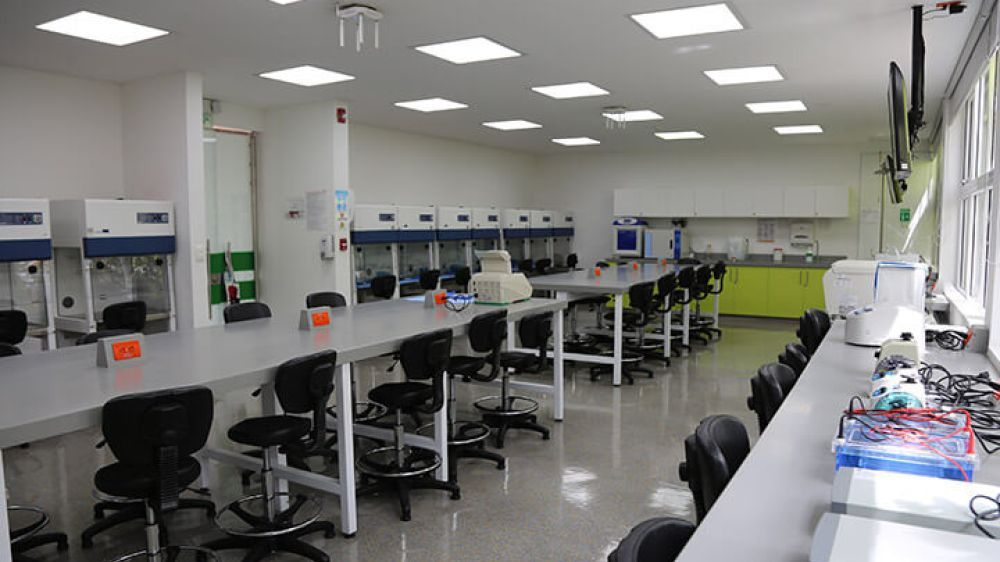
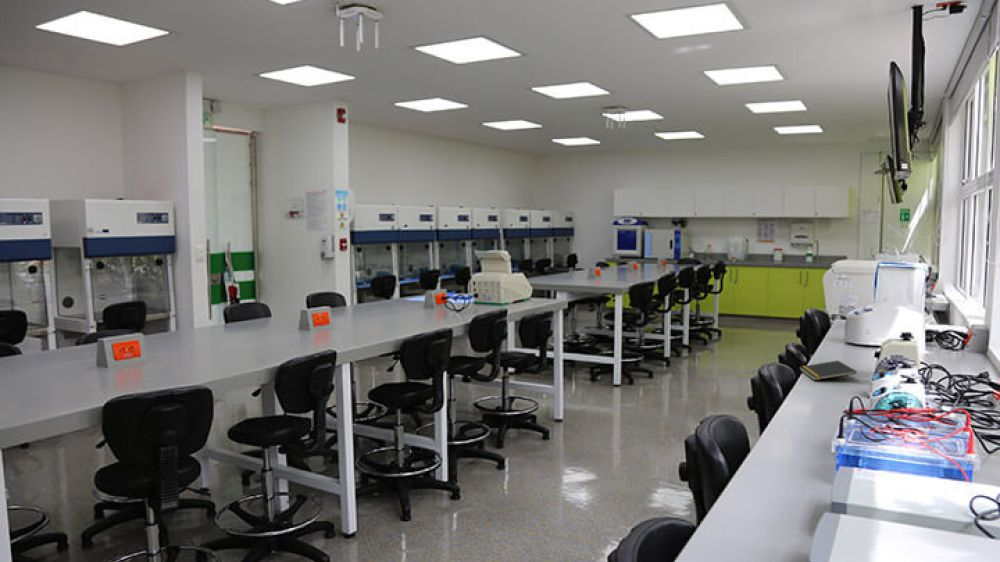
+ notepad [799,360,857,381]
